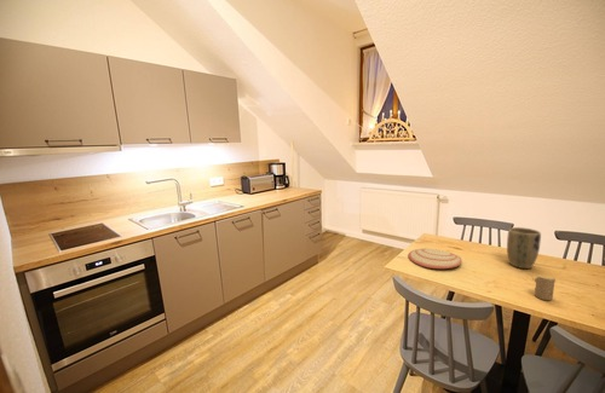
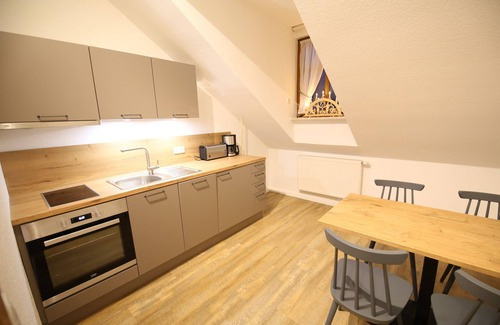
- candle [534,276,557,301]
- plant pot [506,226,542,270]
- plate [407,248,462,270]
